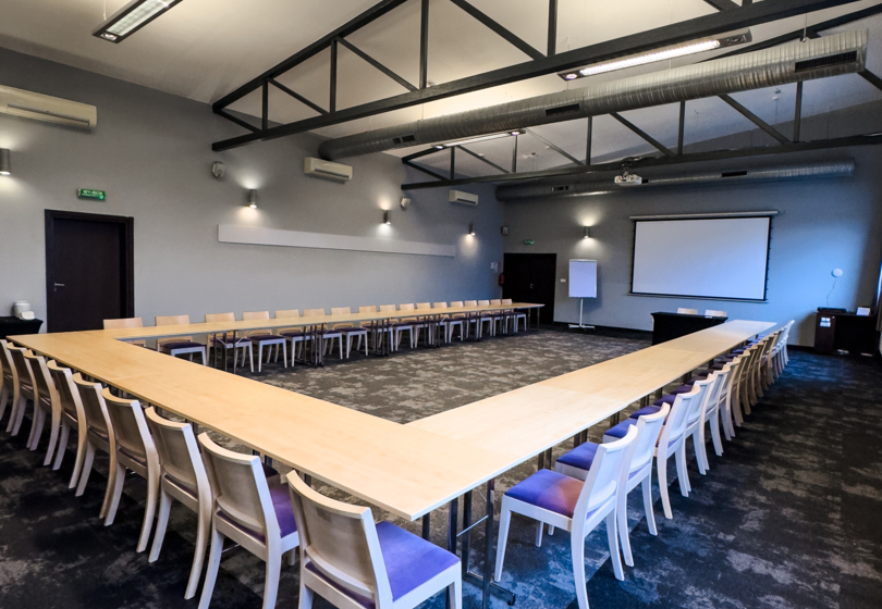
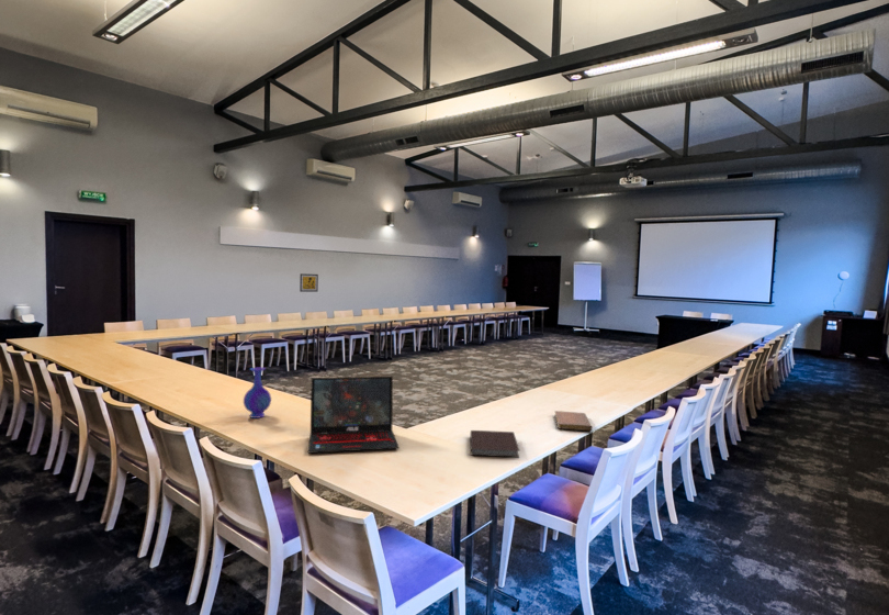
+ wall art [299,272,319,293]
+ notebook [553,410,594,432]
+ laptop [307,376,400,455]
+ vase [243,367,272,420]
+ notebook [470,429,520,459]
